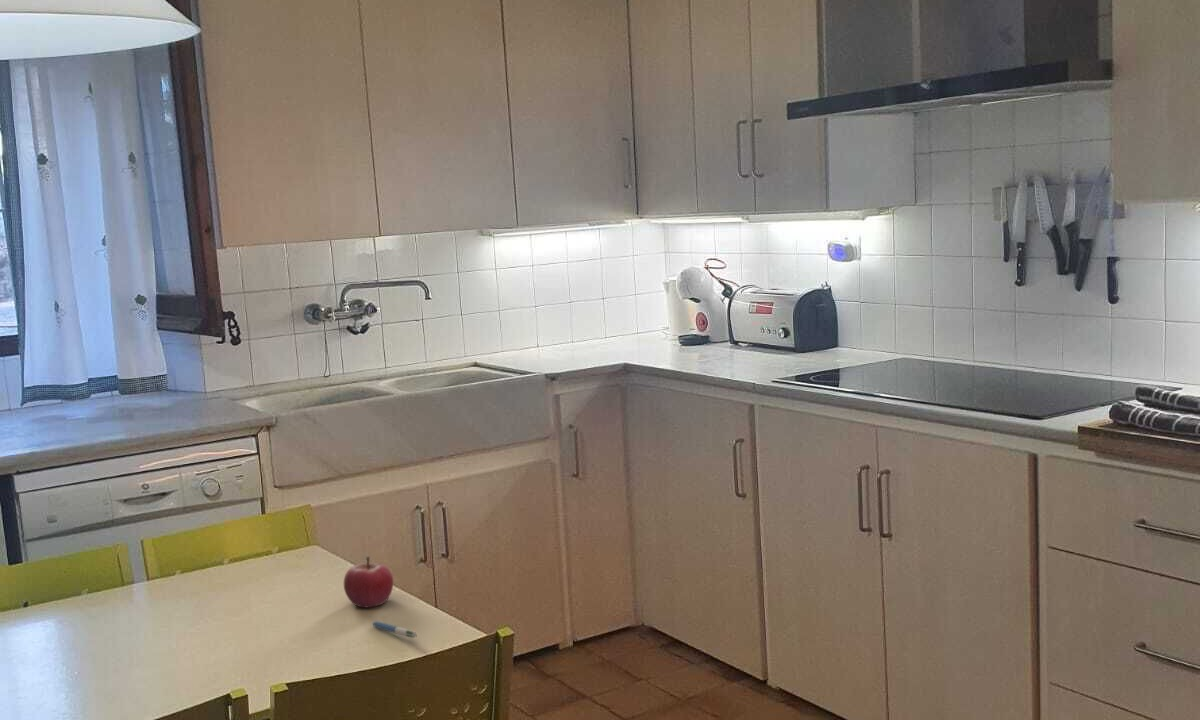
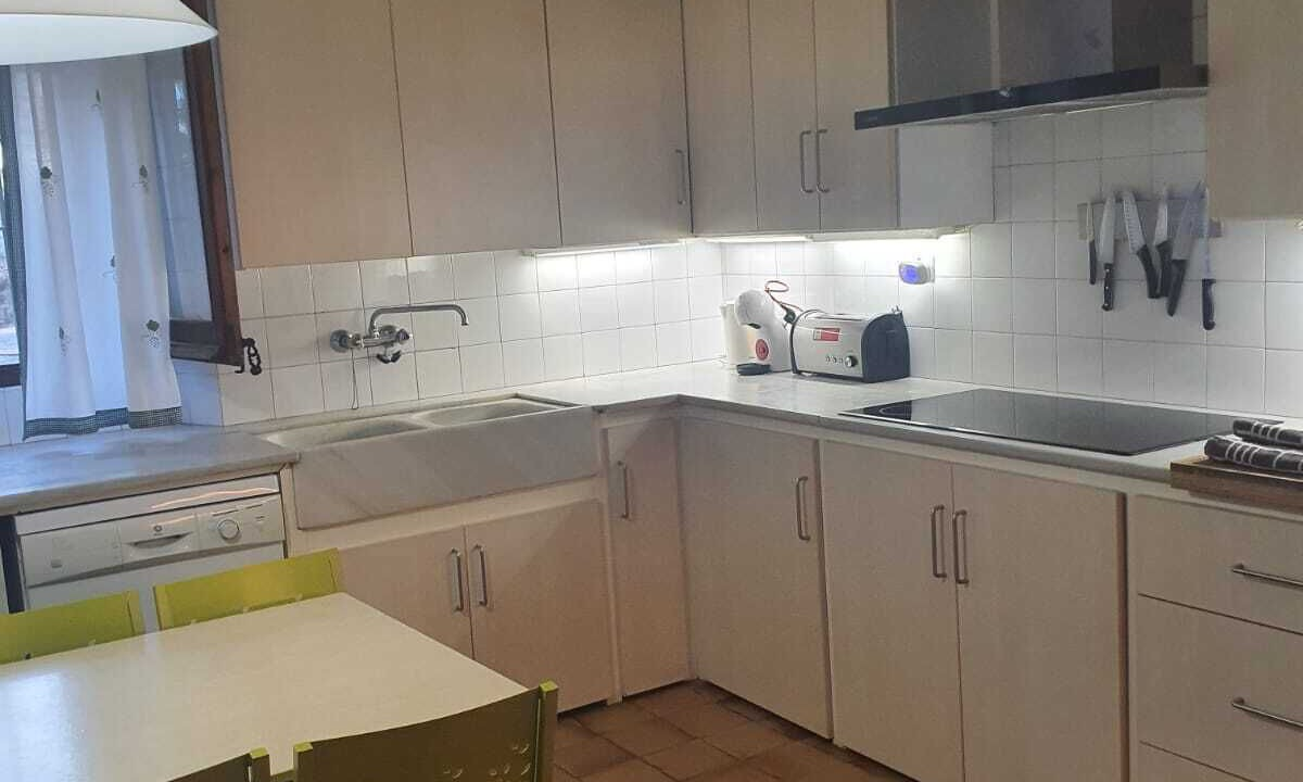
- fruit [343,555,394,609]
- pen [372,620,418,639]
